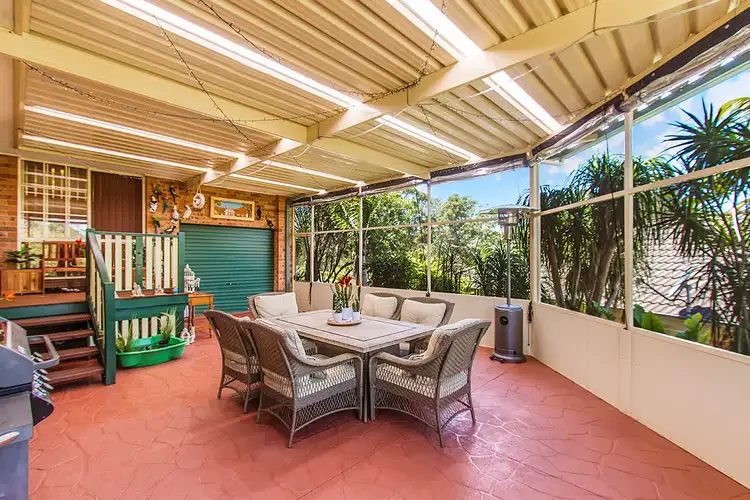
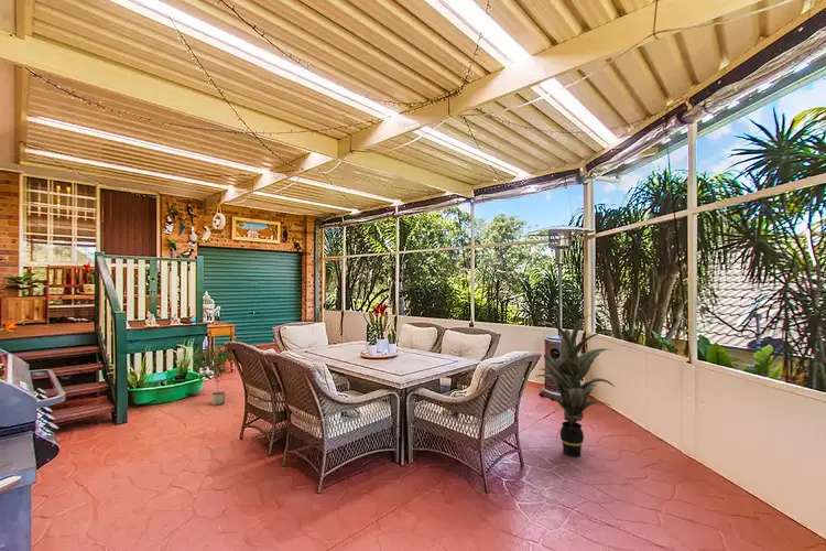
+ indoor plant [533,314,616,457]
+ potted plant [191,345,233,407]
